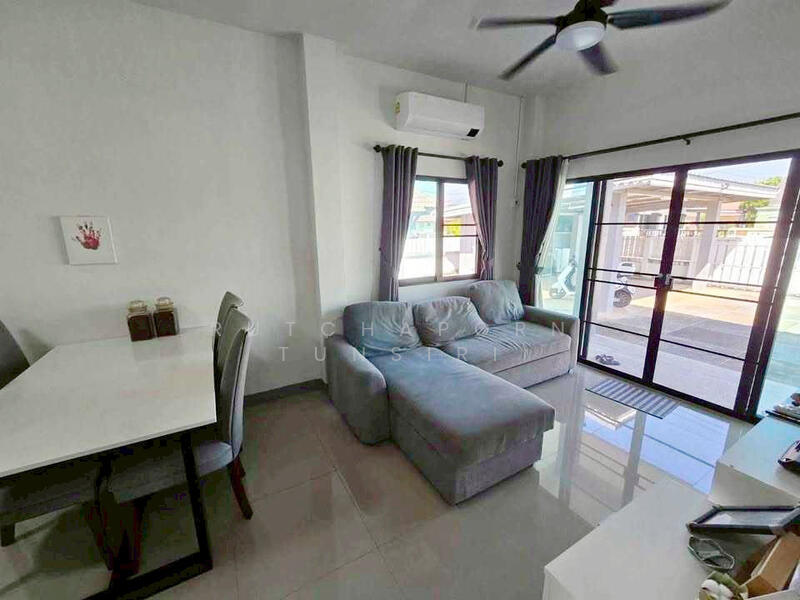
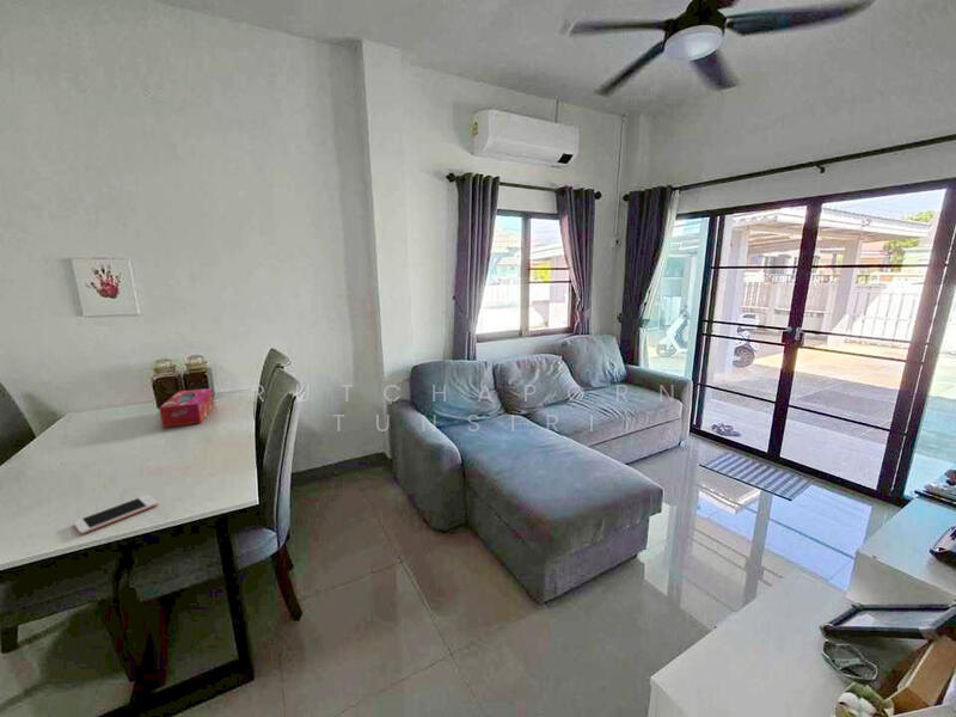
+ cell phone [72,494,159,535]
+ tissue box [158,387,215,429]
